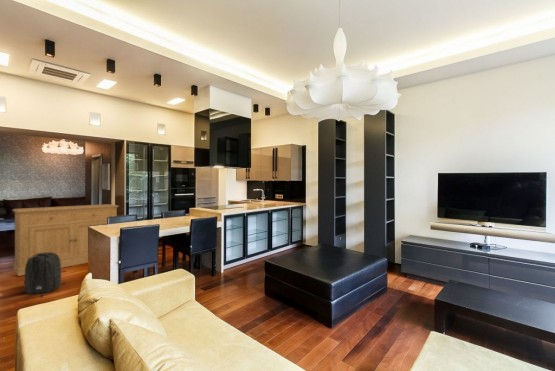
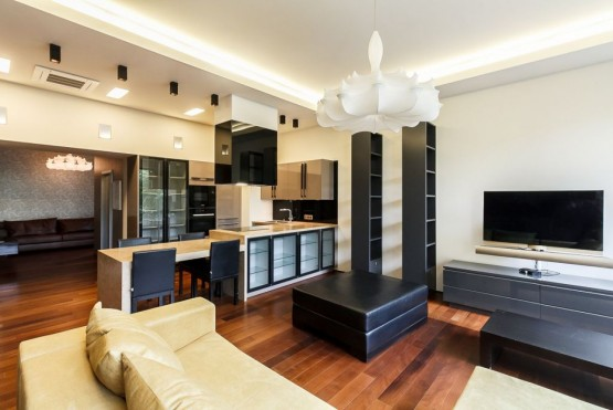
- sideboard [11,203,120,277]
- backpack [23,252,62,300]
